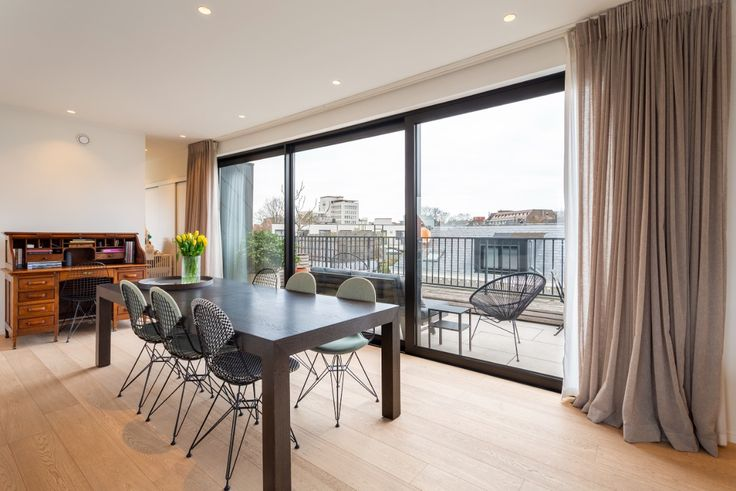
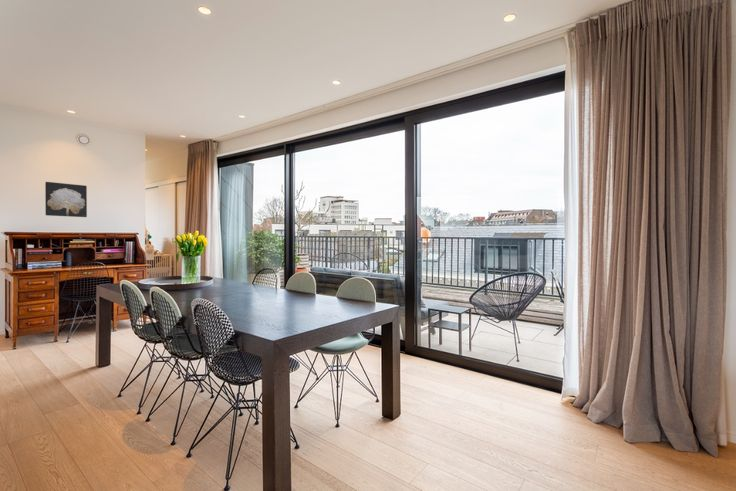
+ wall art [44,181,88,218]
